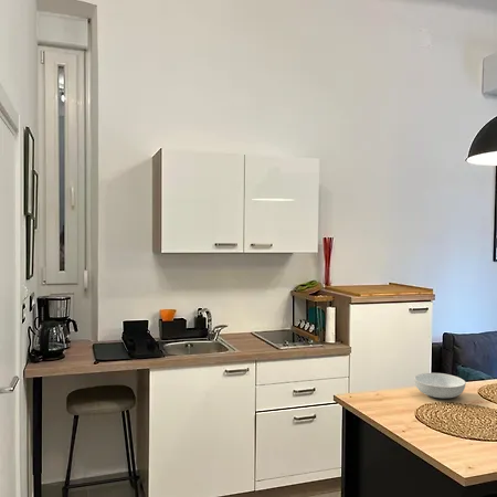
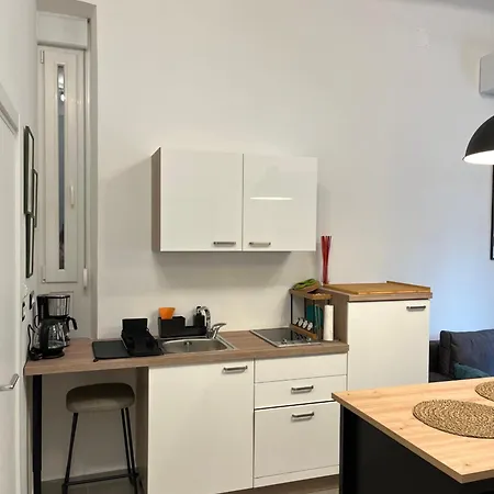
- serving bowl [413,372,467,400]
